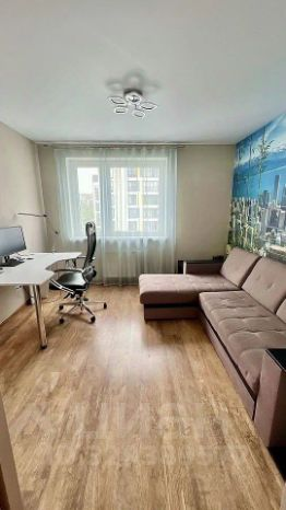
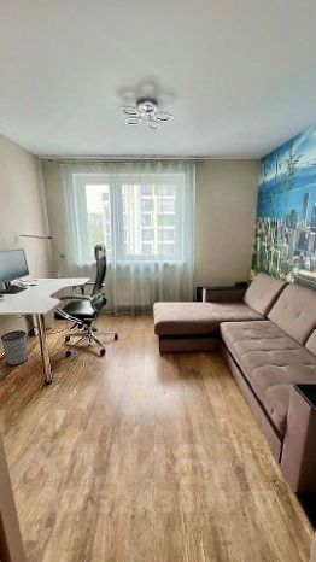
+ wastebasket [0,329,29,367]
